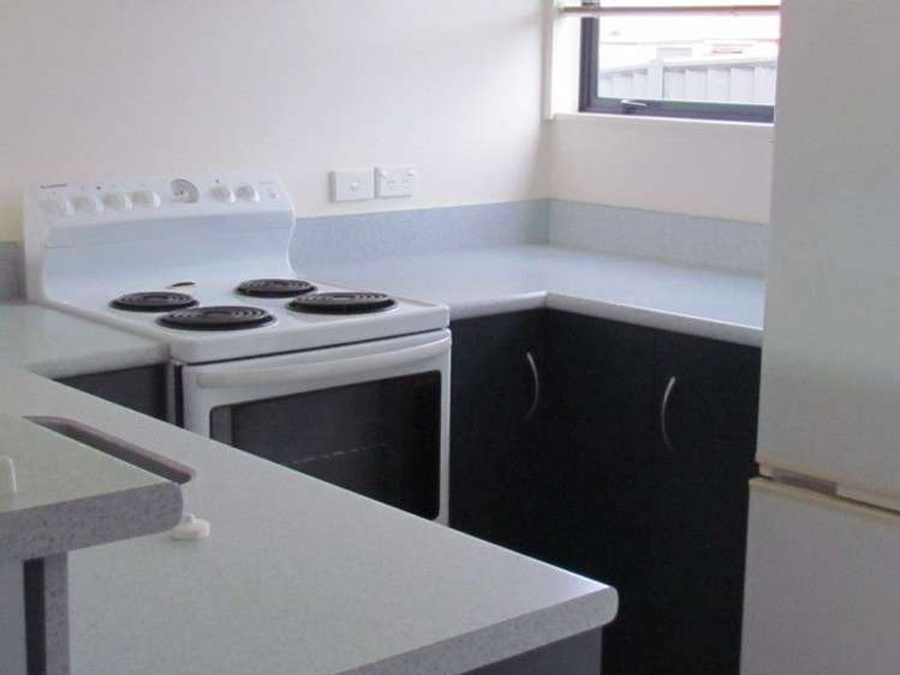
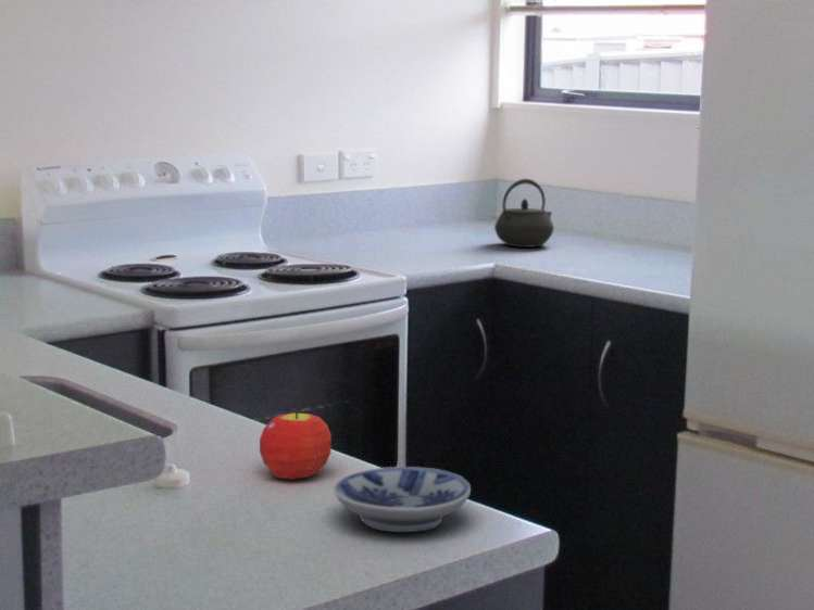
+ fruit [259,407,333,480]
+ bowl [333,466,472,533]
+ kettle [493,178,555,249]
